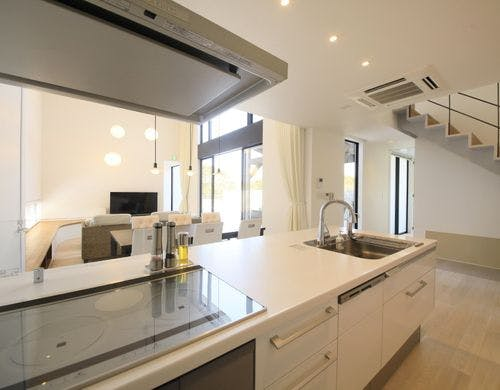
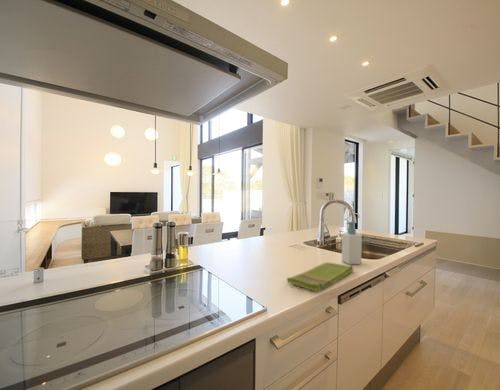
+ soap bottle [341,221,363,265]
+ dish towel [286,262,354,293]
